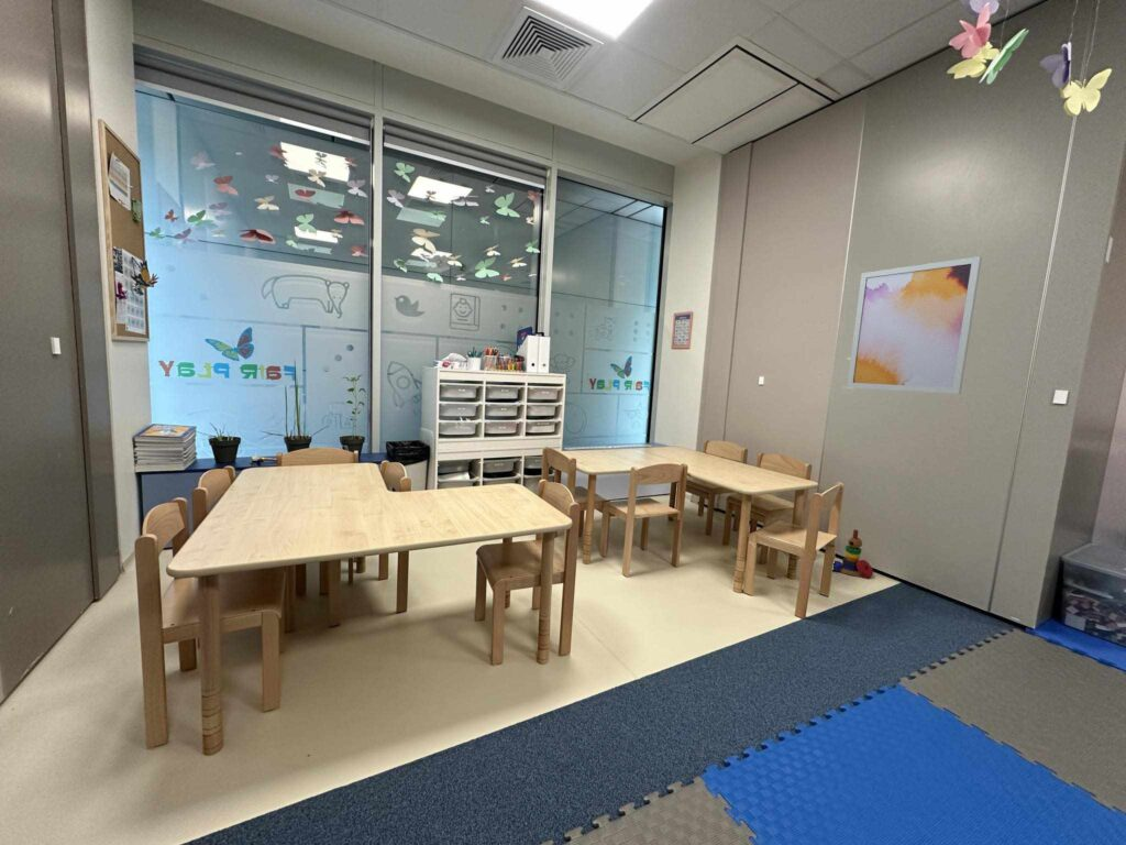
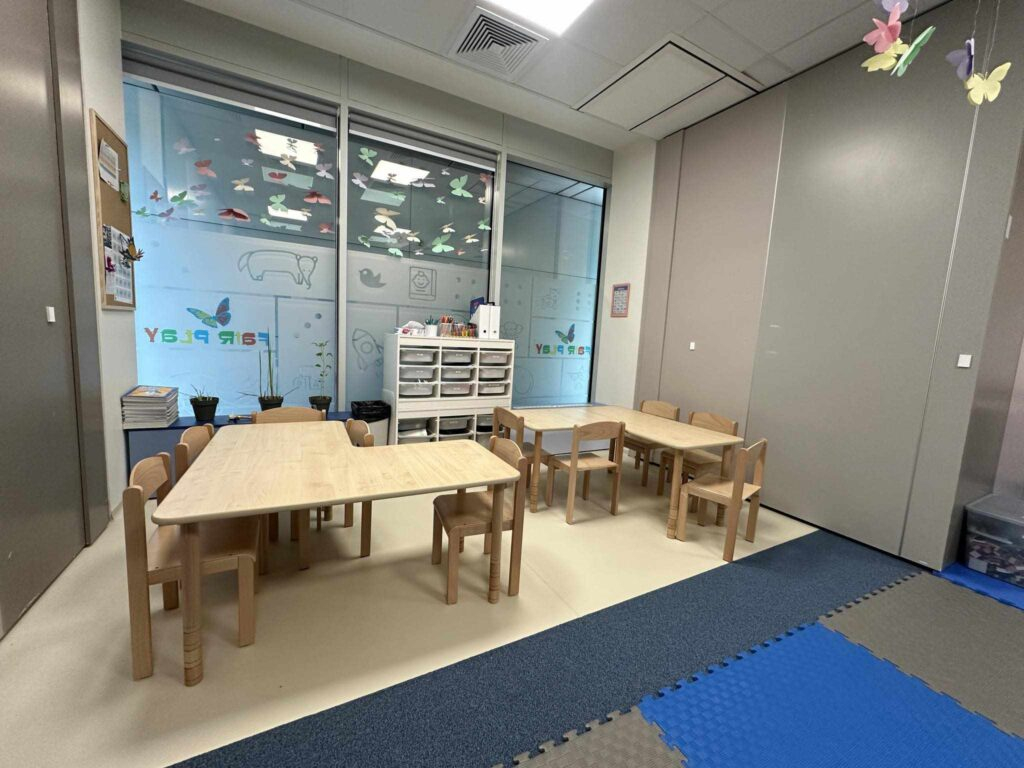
- stacking toy [832,528,874,579]
- wall art [846,255,983,395]
